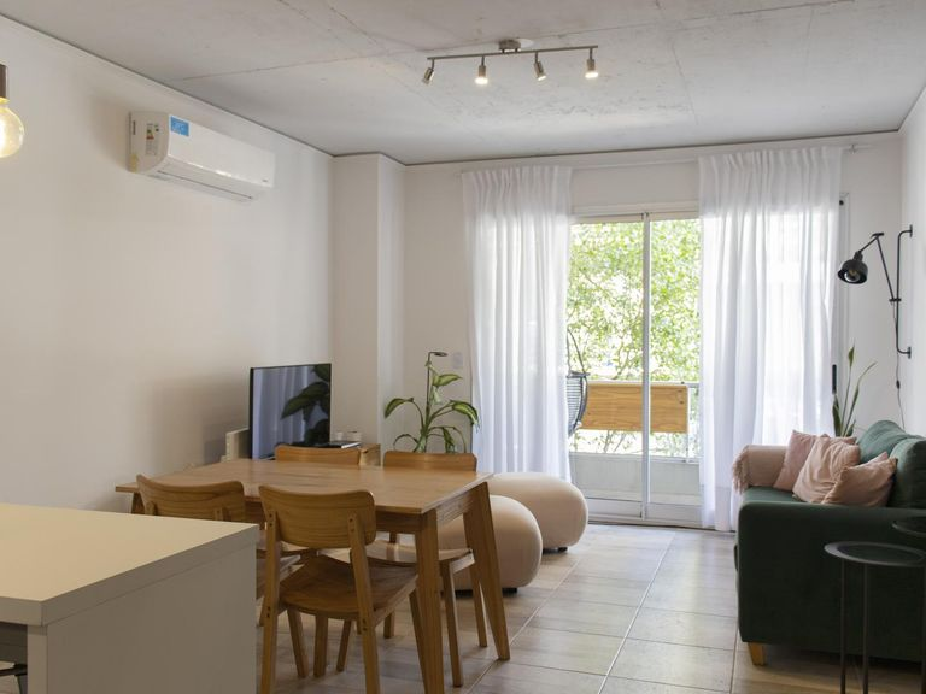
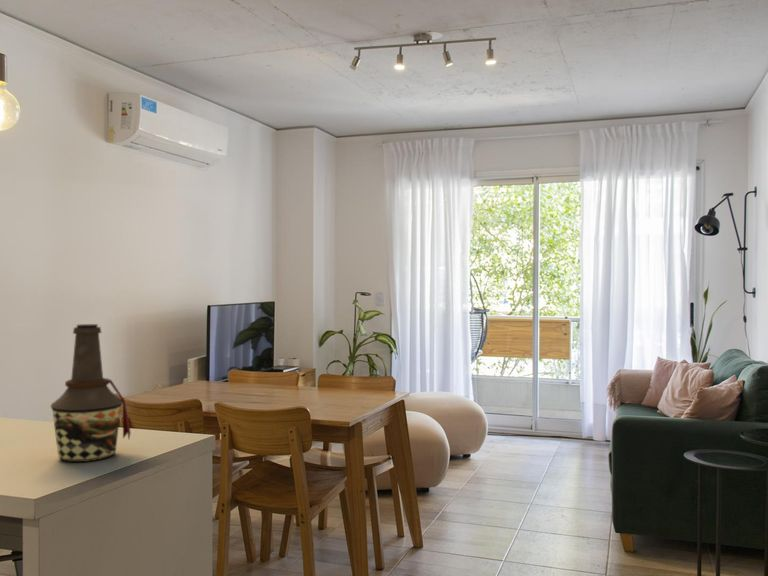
+ bottle [50,323,132,463]
